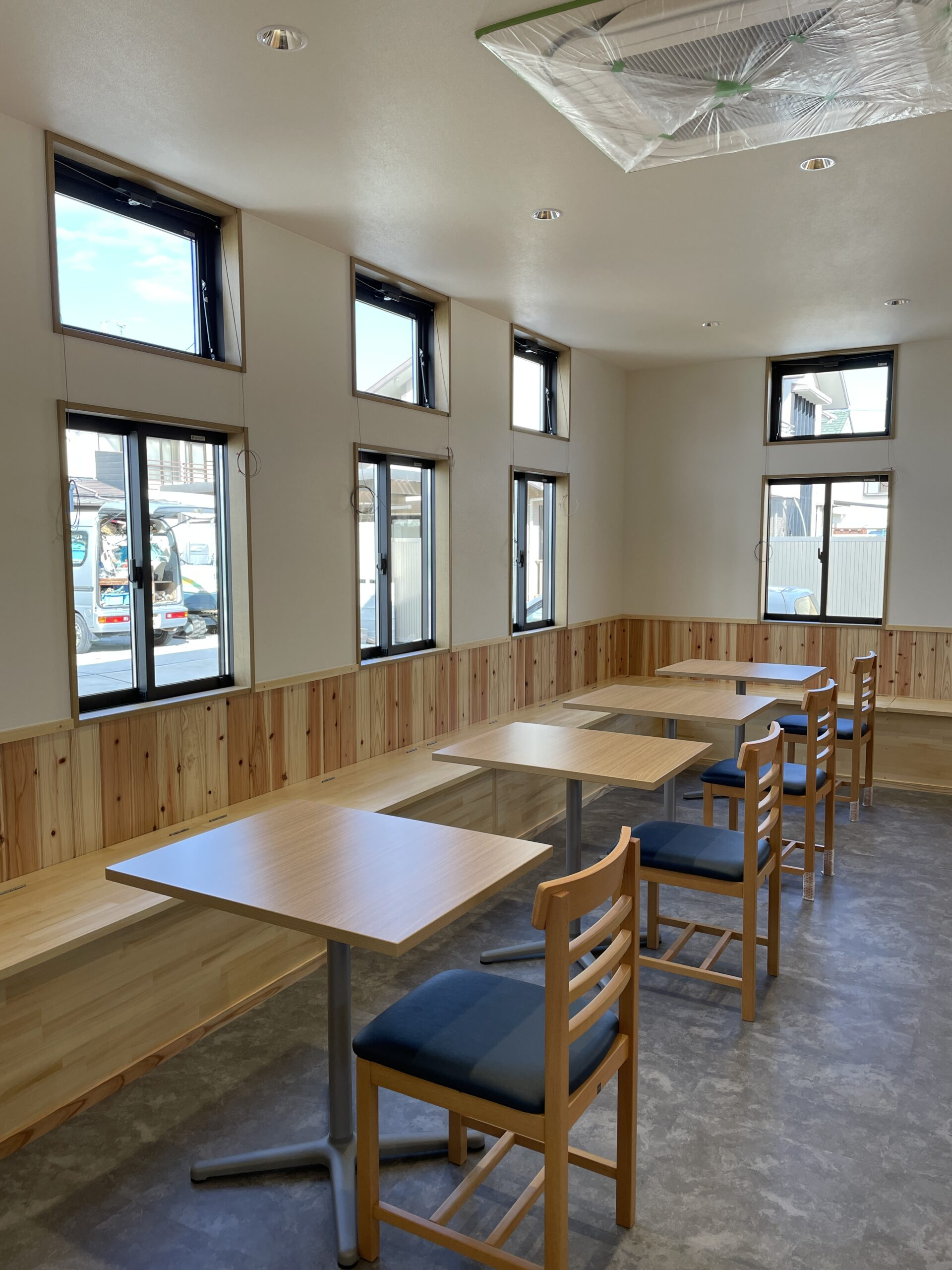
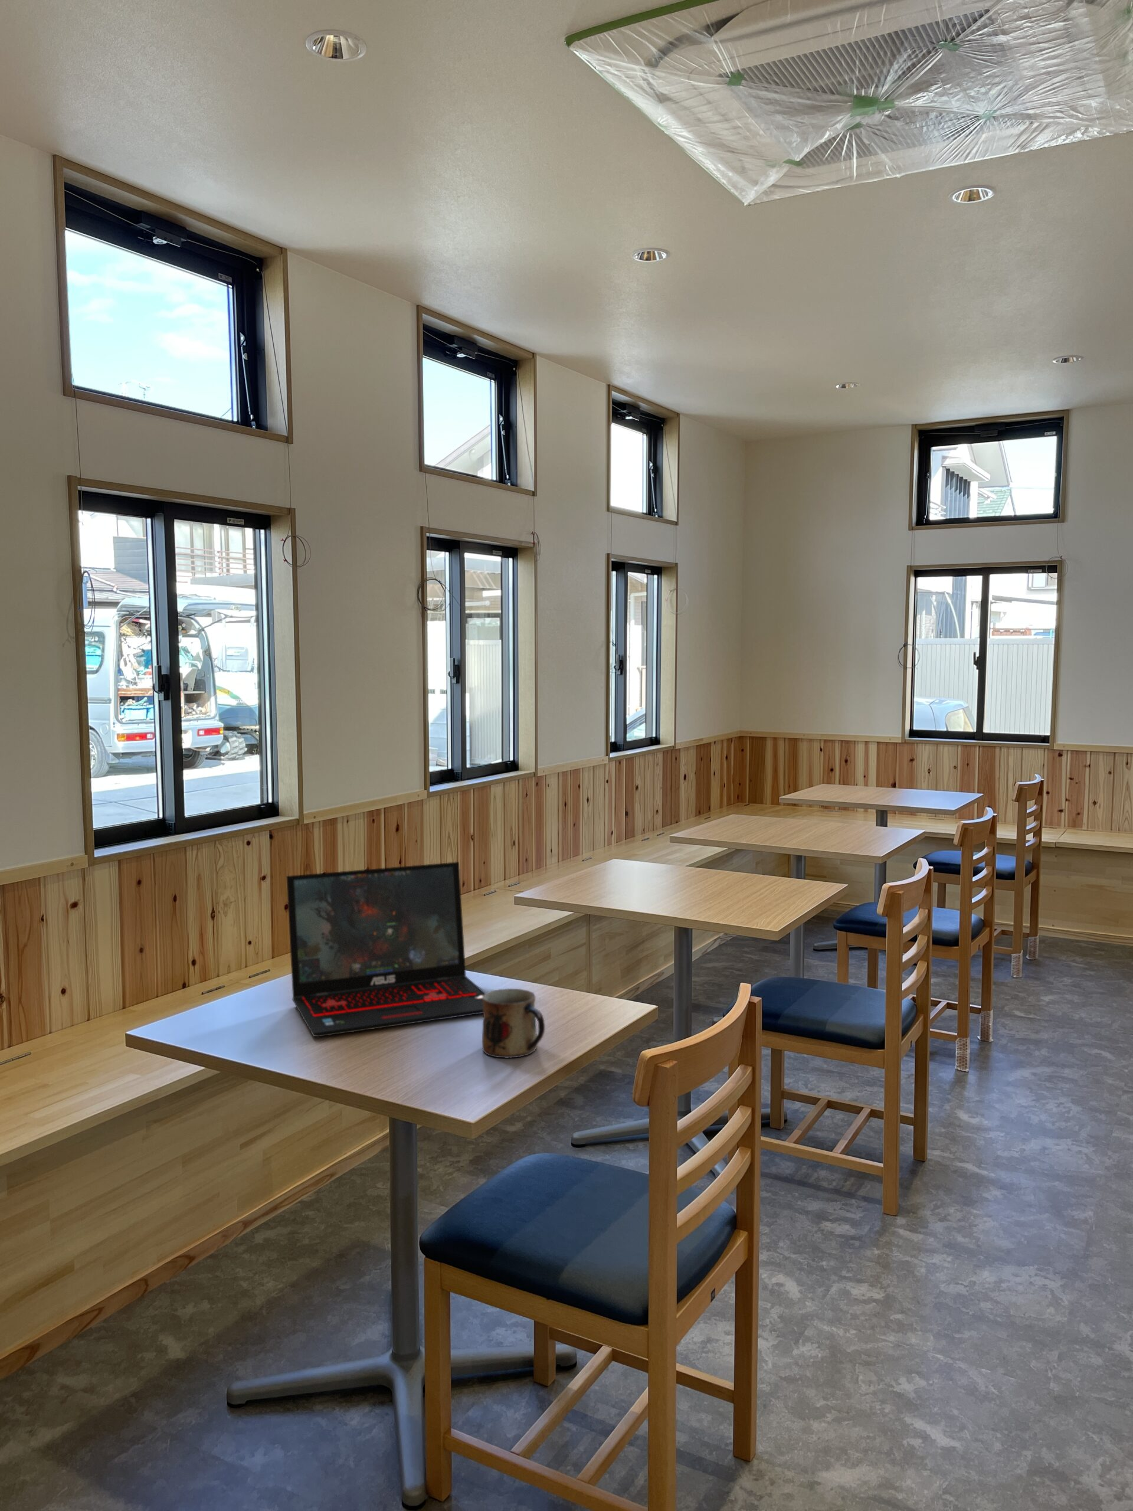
+ laptop [286,861,487,1037]
+ mug [482,988,545,1058]
